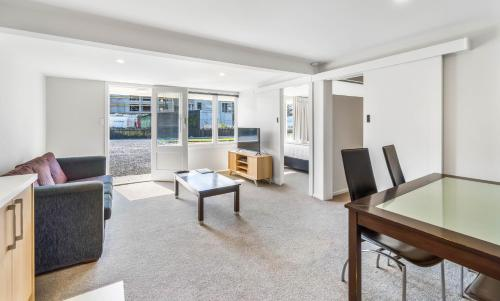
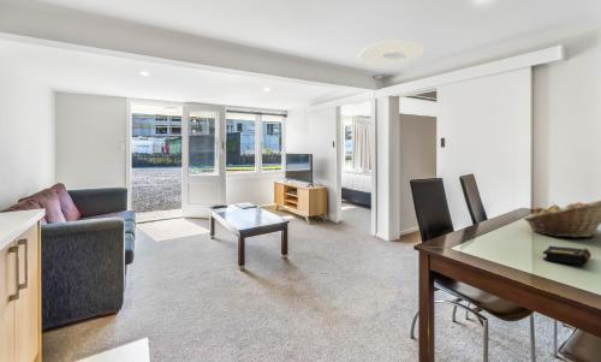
+ ceiling light [357,38,424,67]
+ book [542,245,593,267]
+ fruit basket [523,200,601,238]
